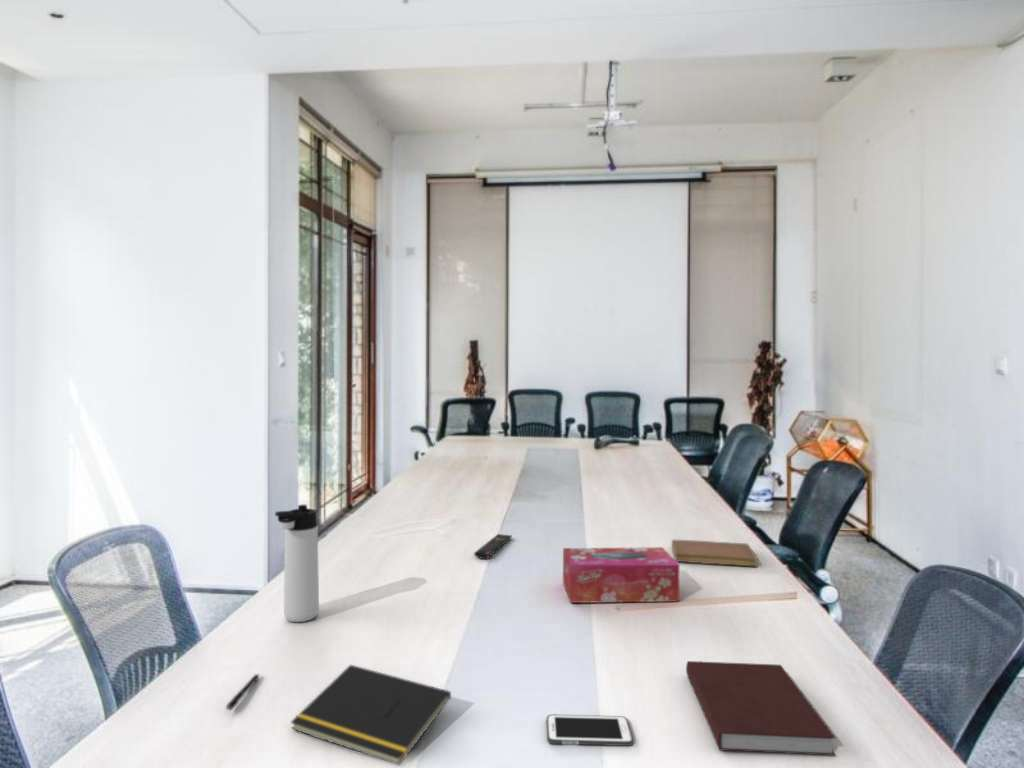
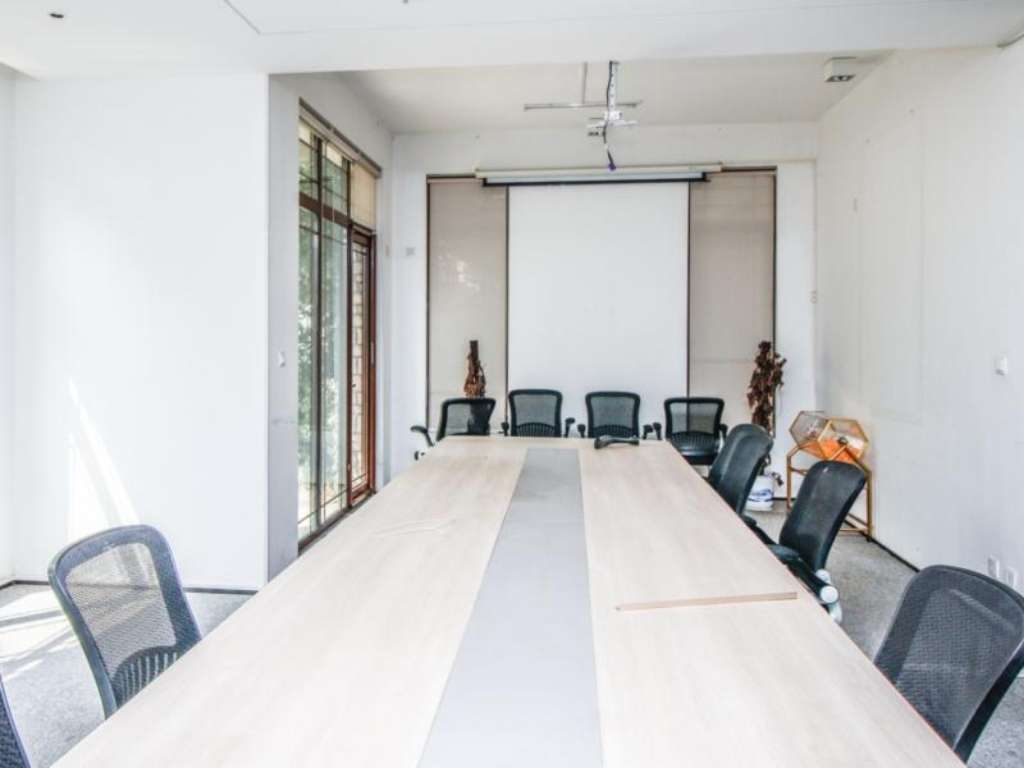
- thermos bottle [274,503,320,623]
- notebook [671,539,759,568]
- tissue box [562,546,681,604]
- notebook [685,660,837,757]
- pen [225,673,260,711]
- notepad [289,664,452,766]
- remote control [473,533,513,560]
- cell phone [545,714,634,747]
